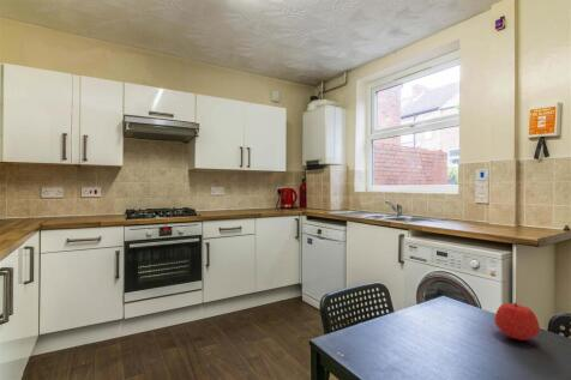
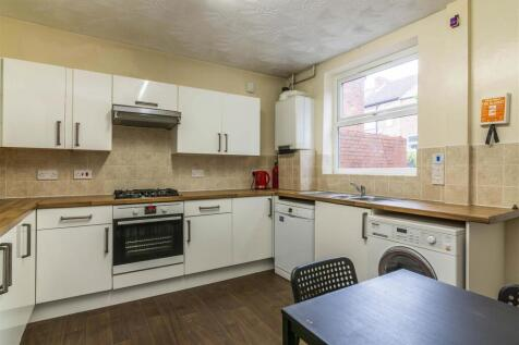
- apple [493,302,541,342]
